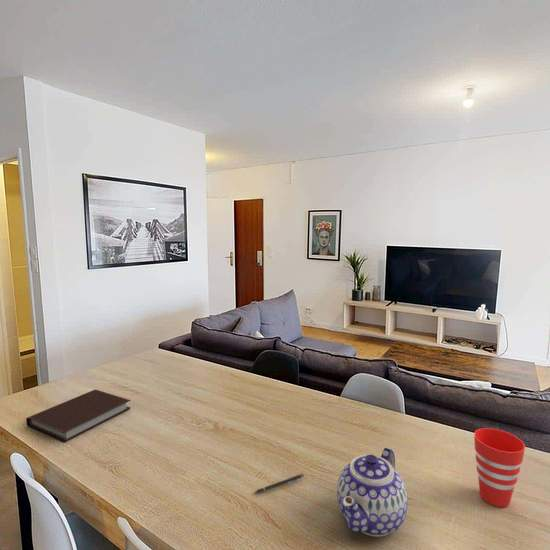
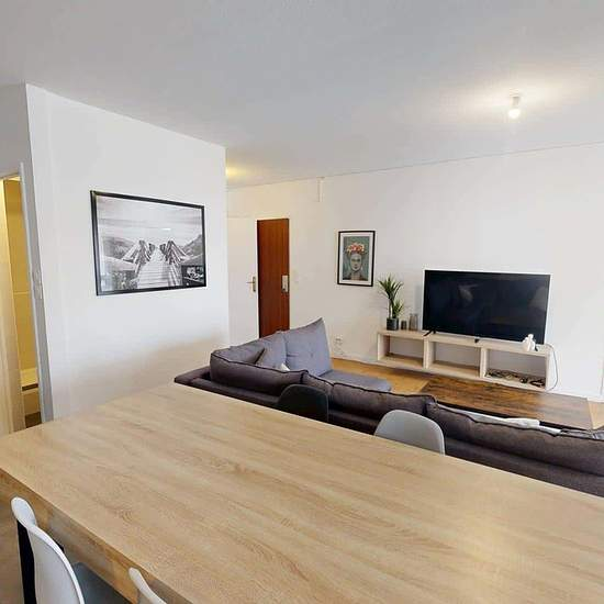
- notebook [25,389,132,443]
- pen [253,473,305,494]
- teapot [336,446,409,538]
- cup [473,427,526,508]
